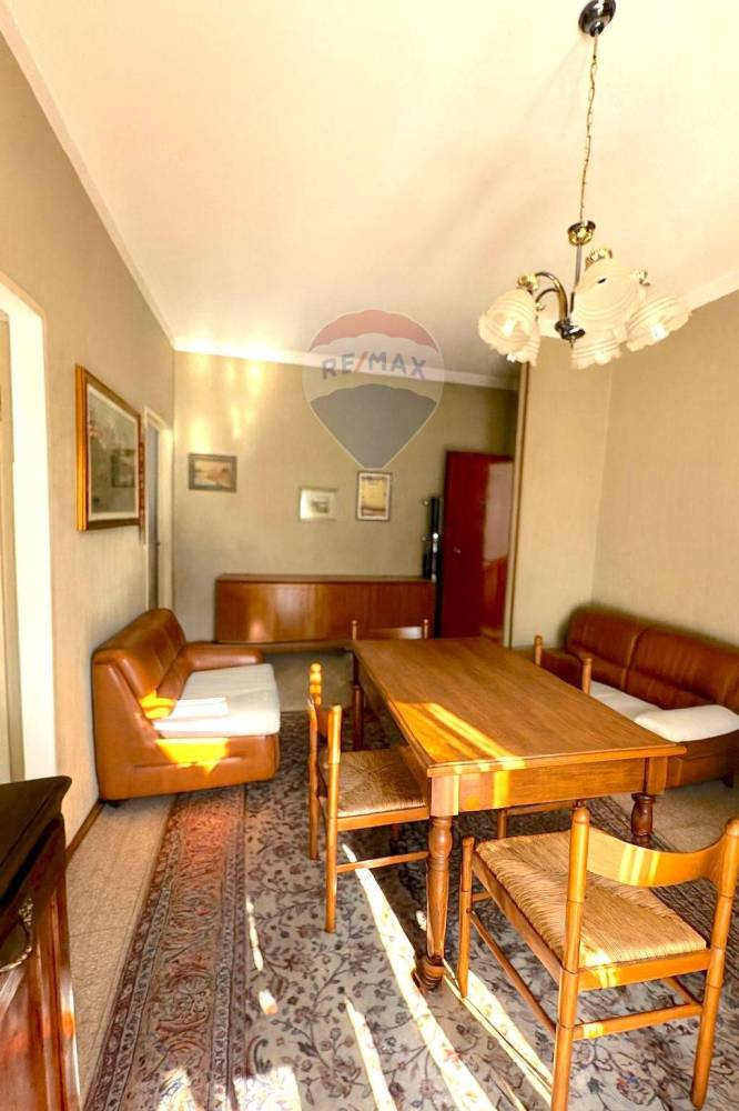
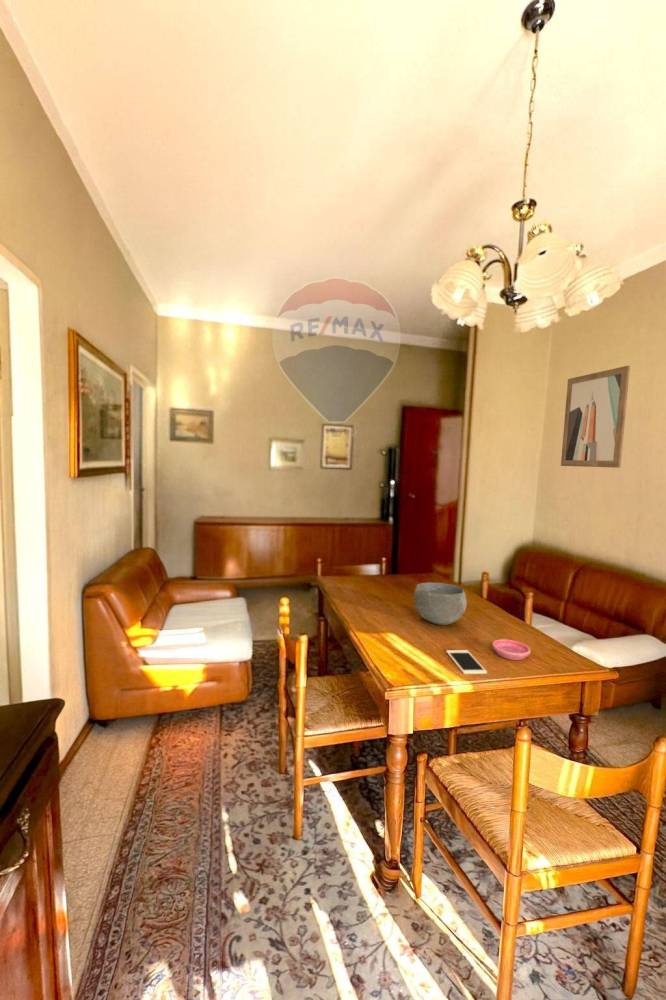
+ wall art [560,365,631,469]
+ saucer [491,638,531,661]
+ bowl [413,582,468,626]
+ cell phone [445,649,488,675]
